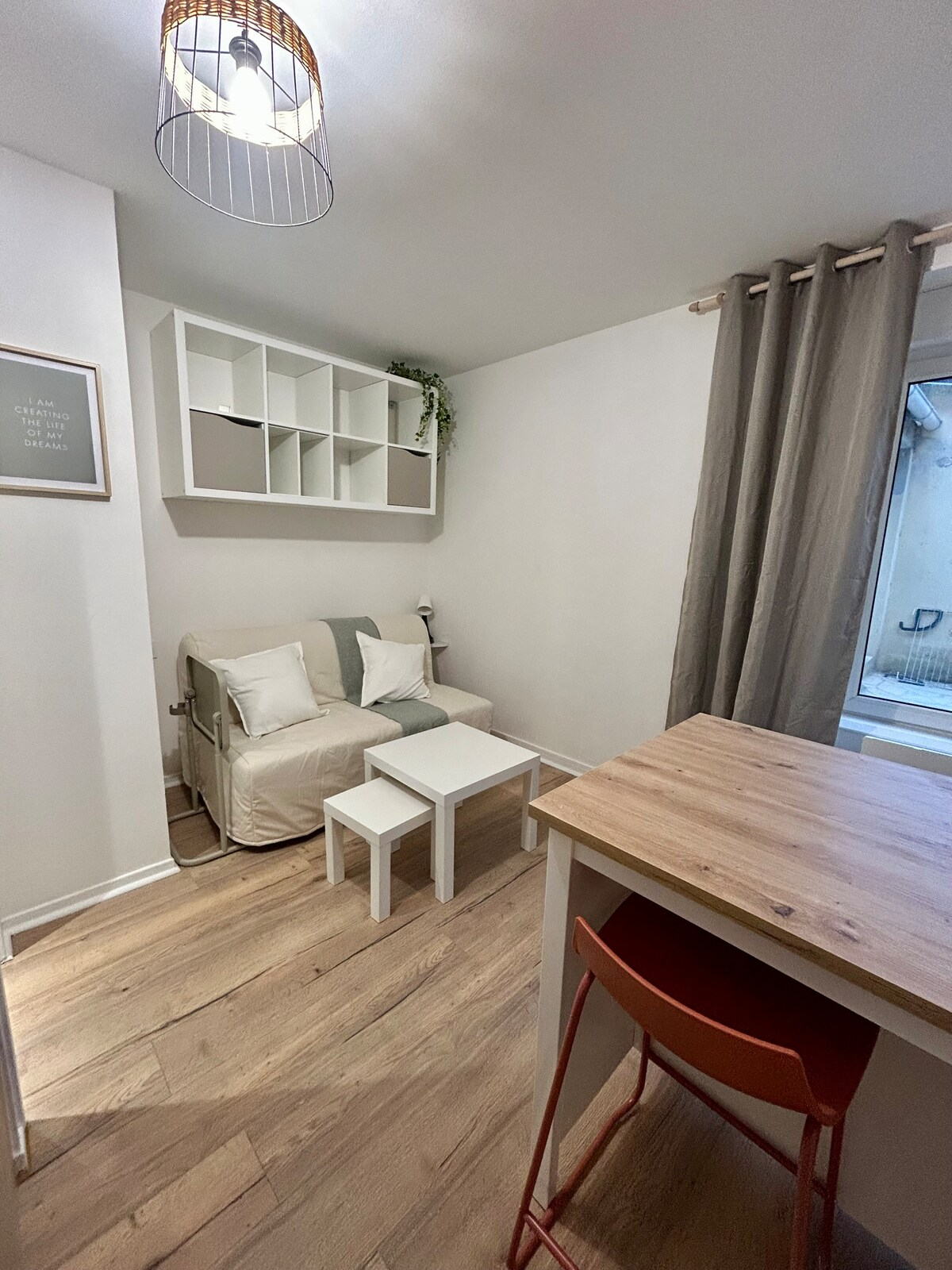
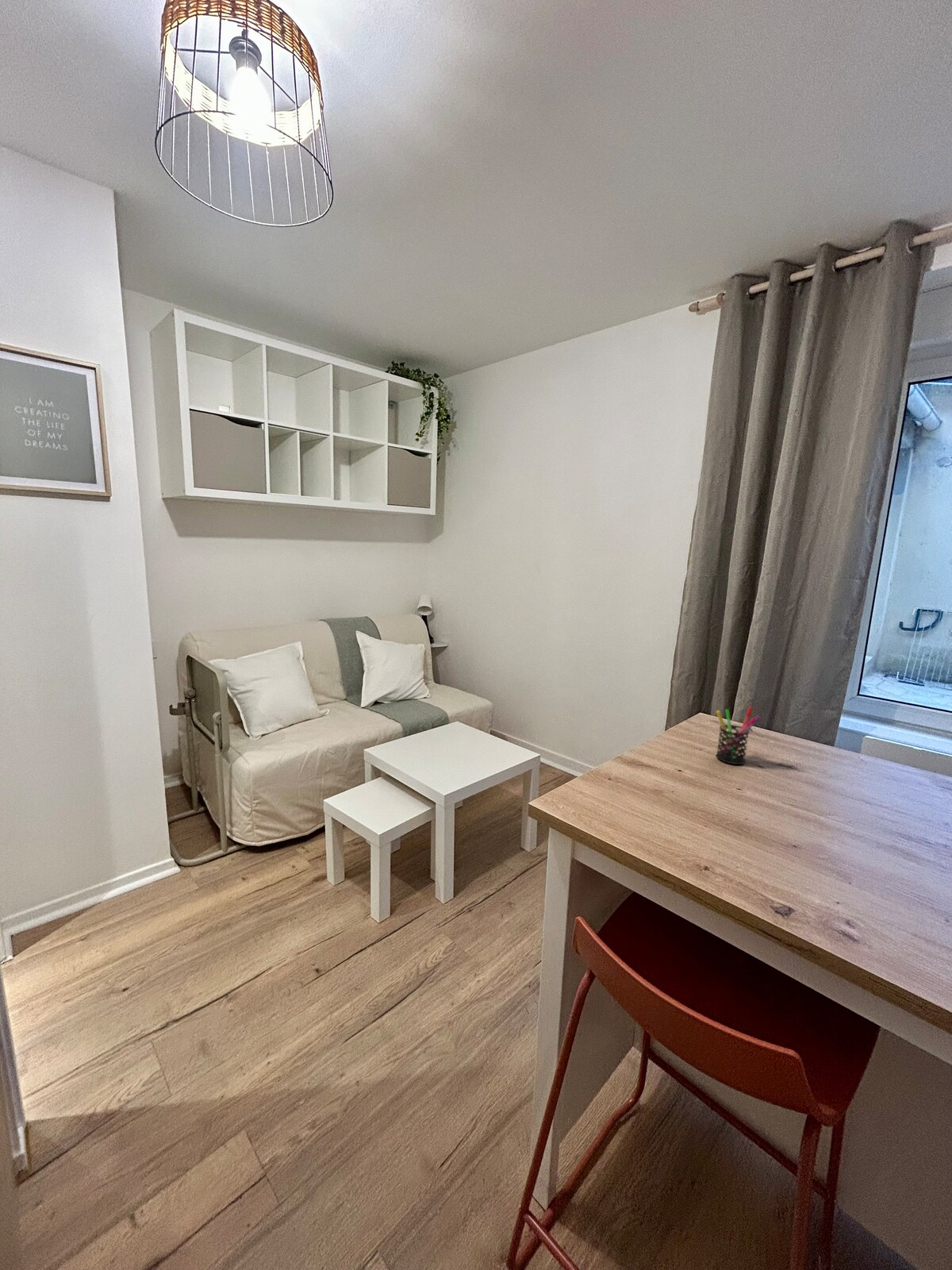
+ pen holder [716,706,761,765]
